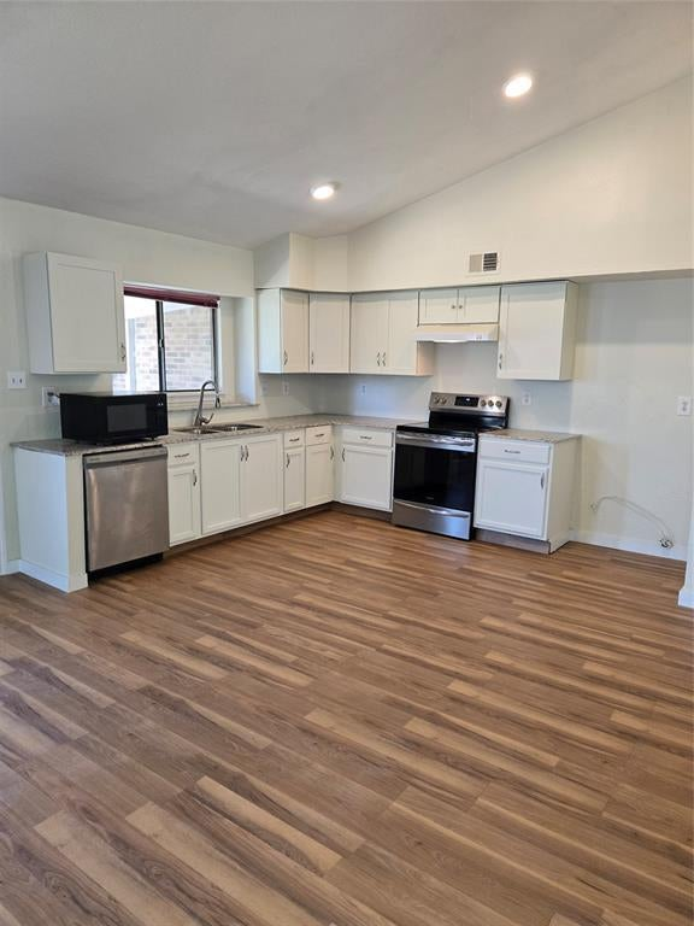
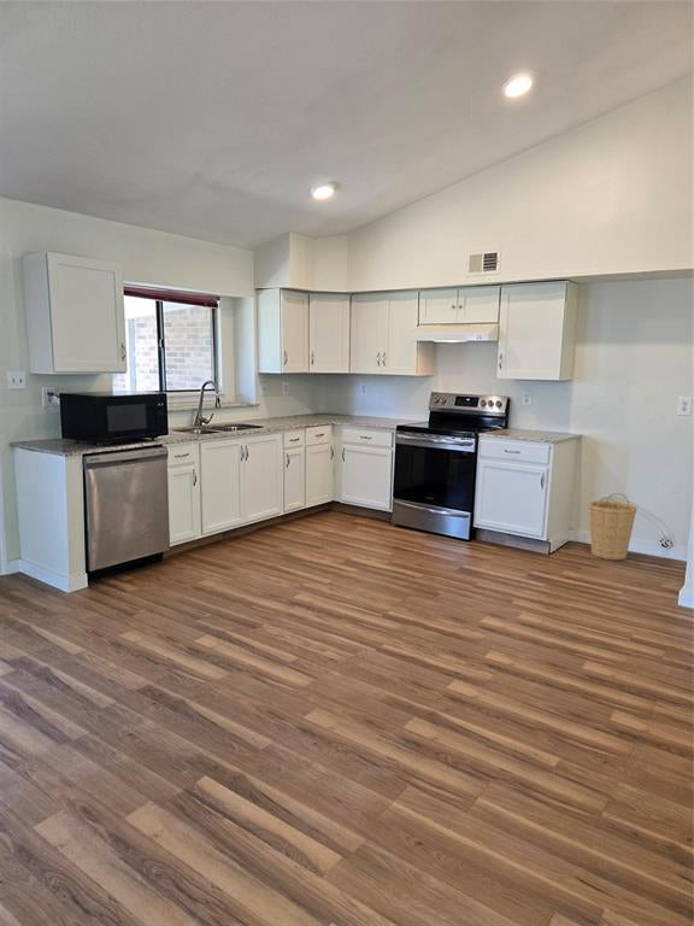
+ basket [588,492,637,561]
